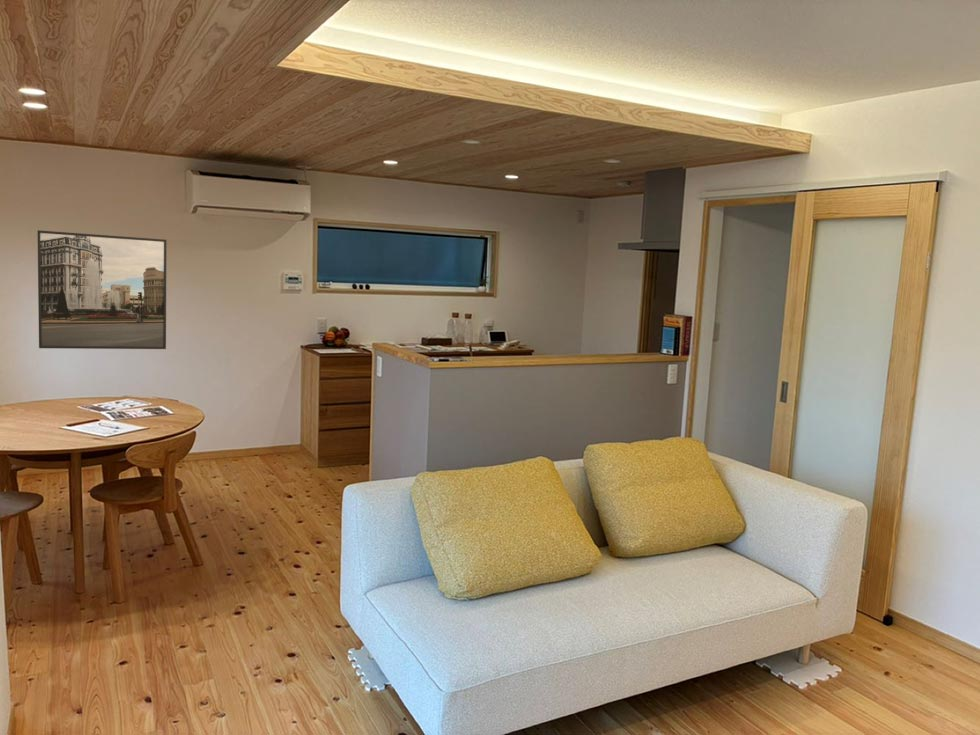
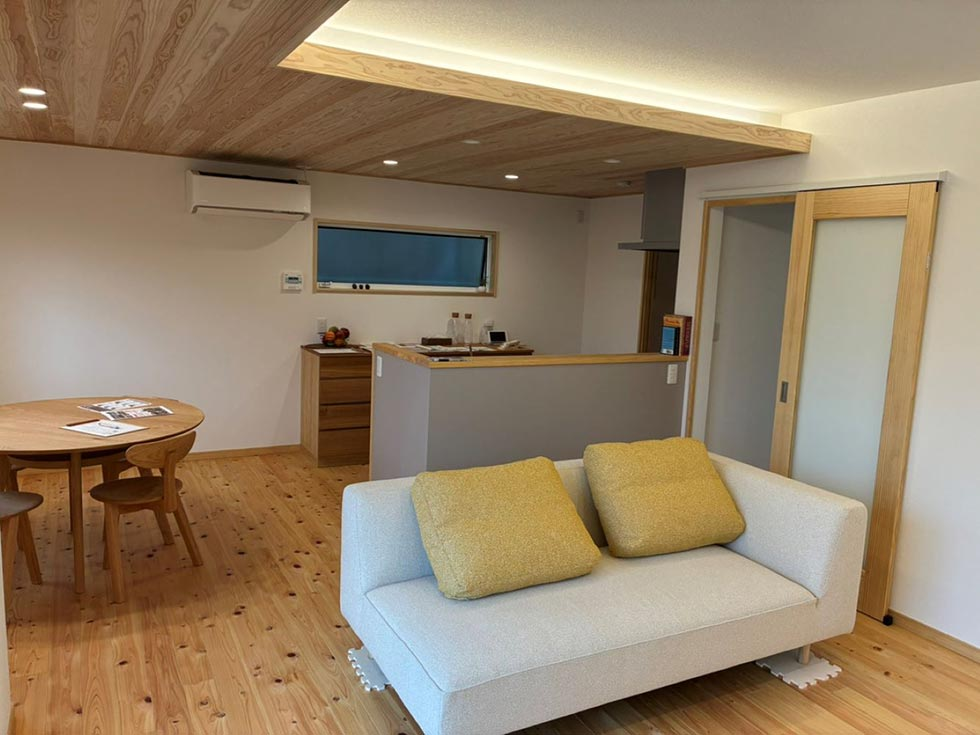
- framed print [37,229,168,350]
